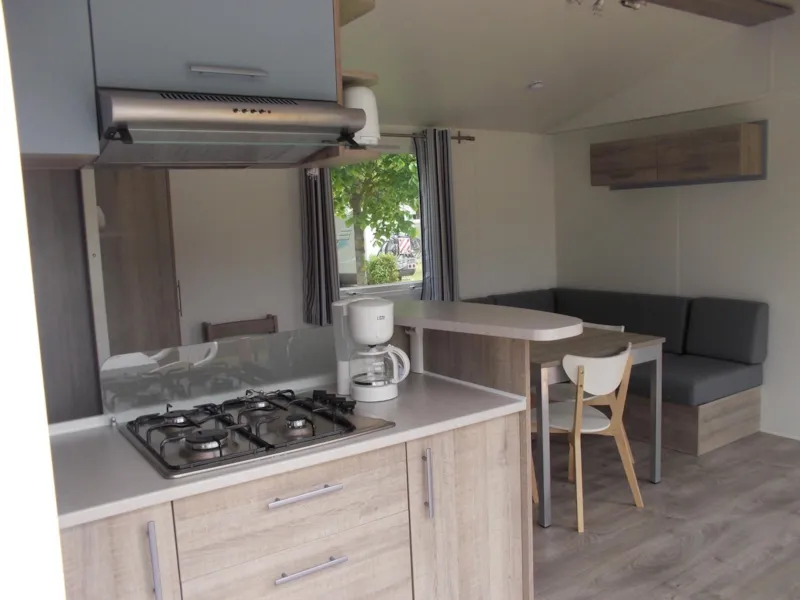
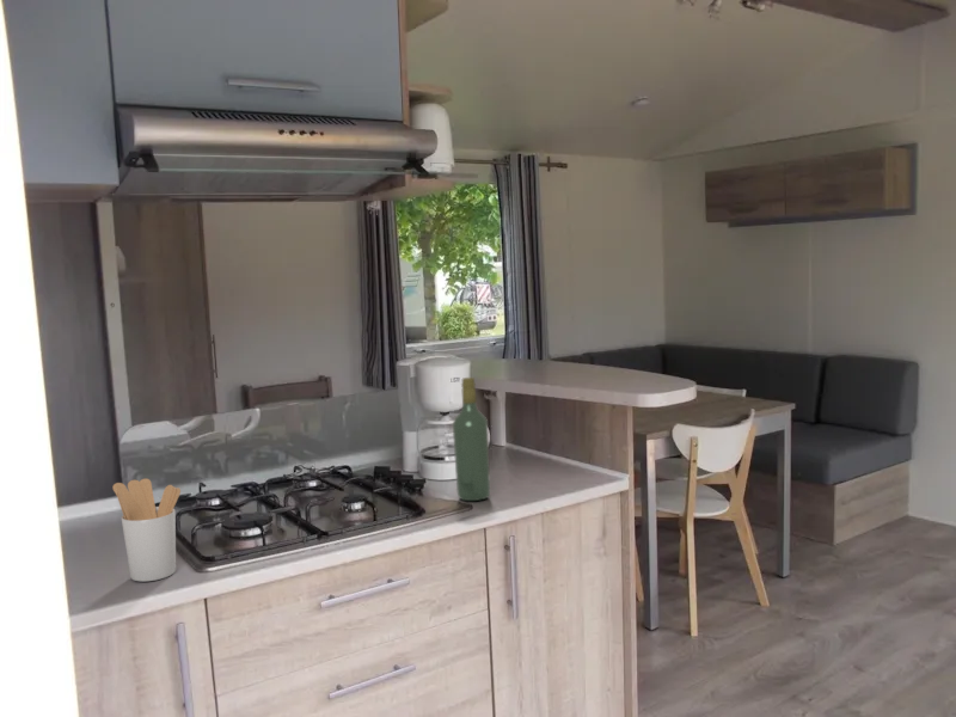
+ wine bottle [452,376,491,502]
+ utensil holder [111,478,182,583]
